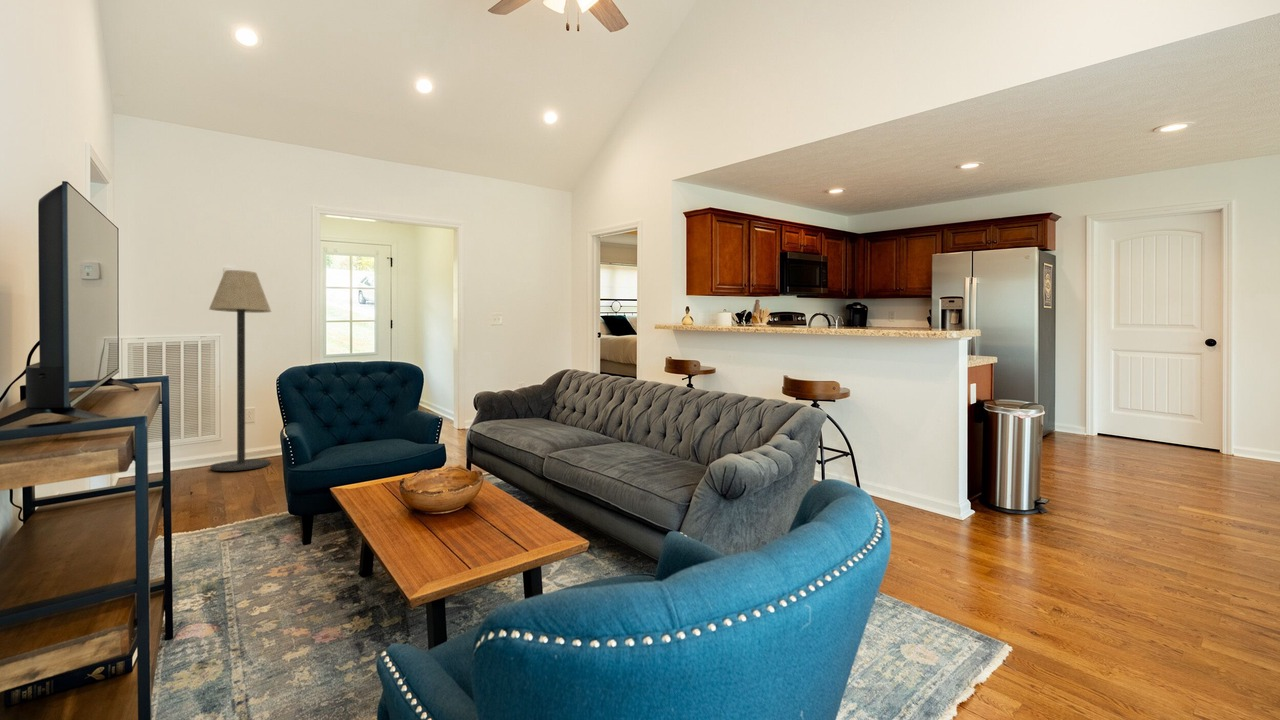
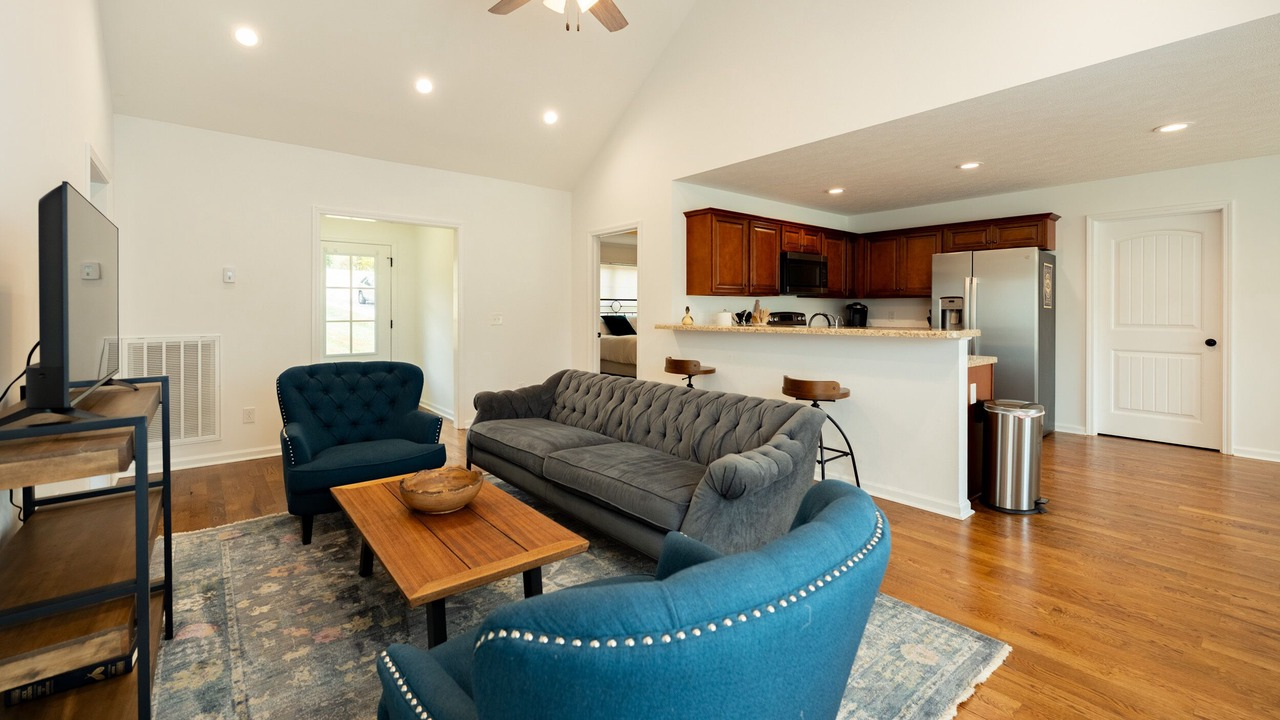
- floor lamp [208,269,272,472]
